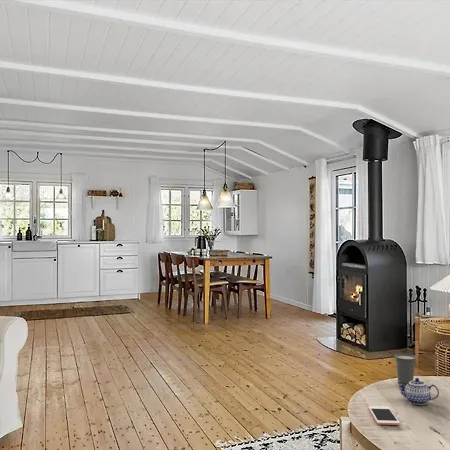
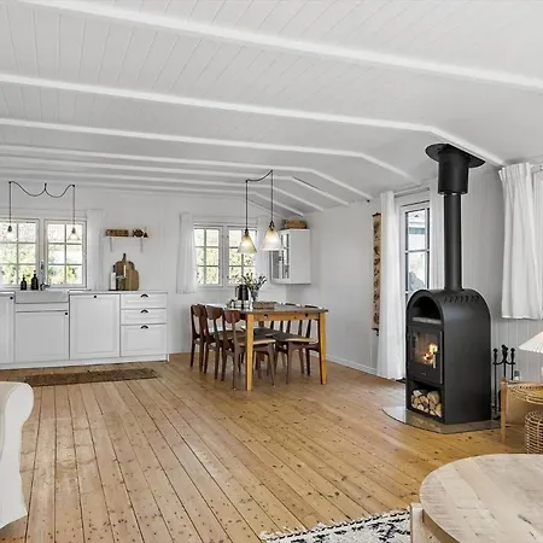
- cup [393,353,418,387]
- cell phone [368,405,401,426]
- teapot [396,377,440,406]
